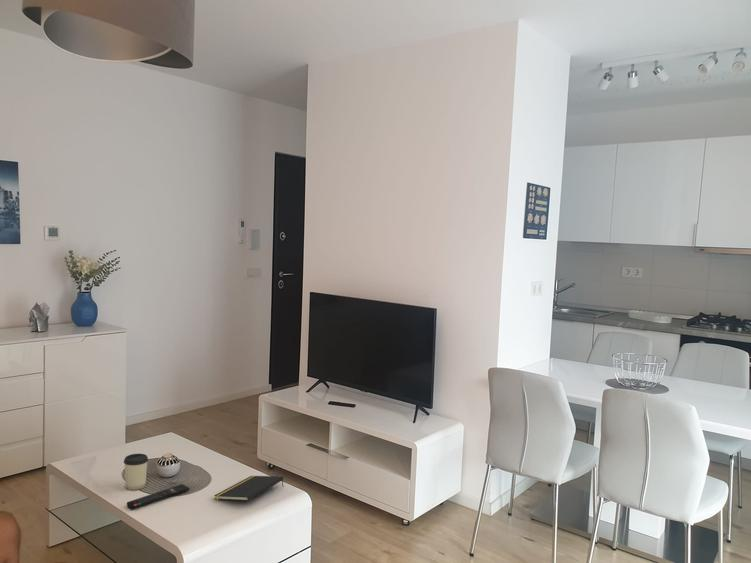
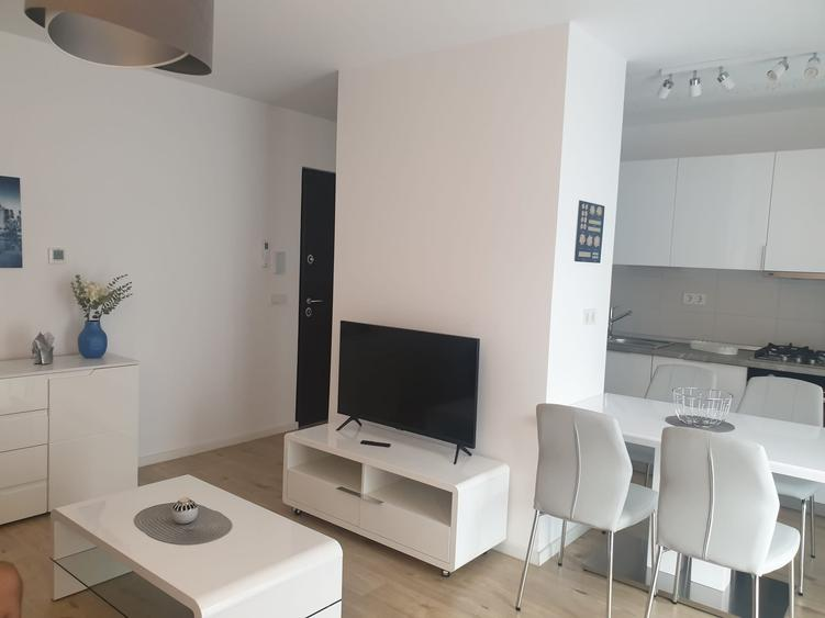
- cup [123,453,149,491]
- notepad [213,475,284,502]
- remote control [126,483,191,510]
